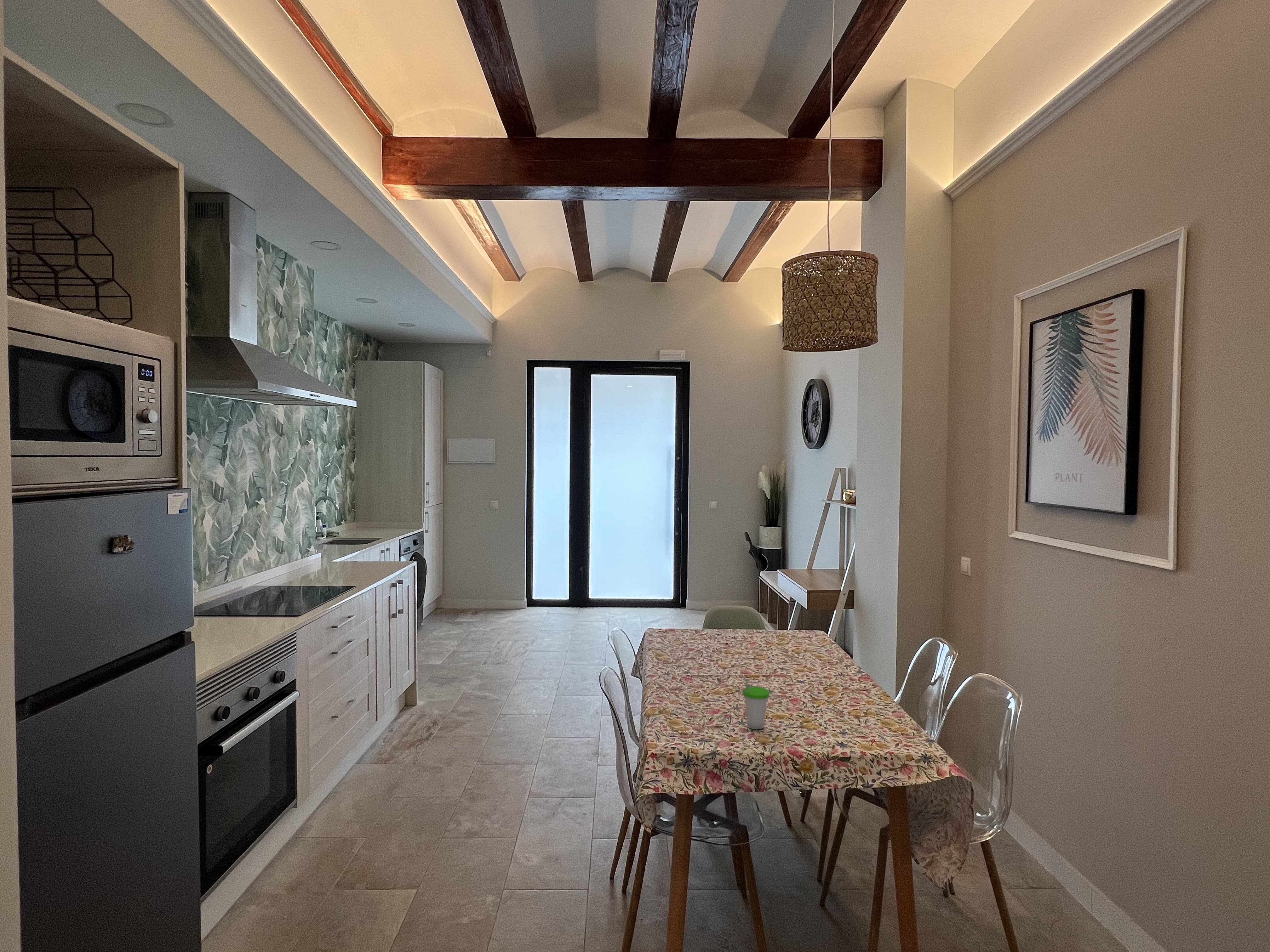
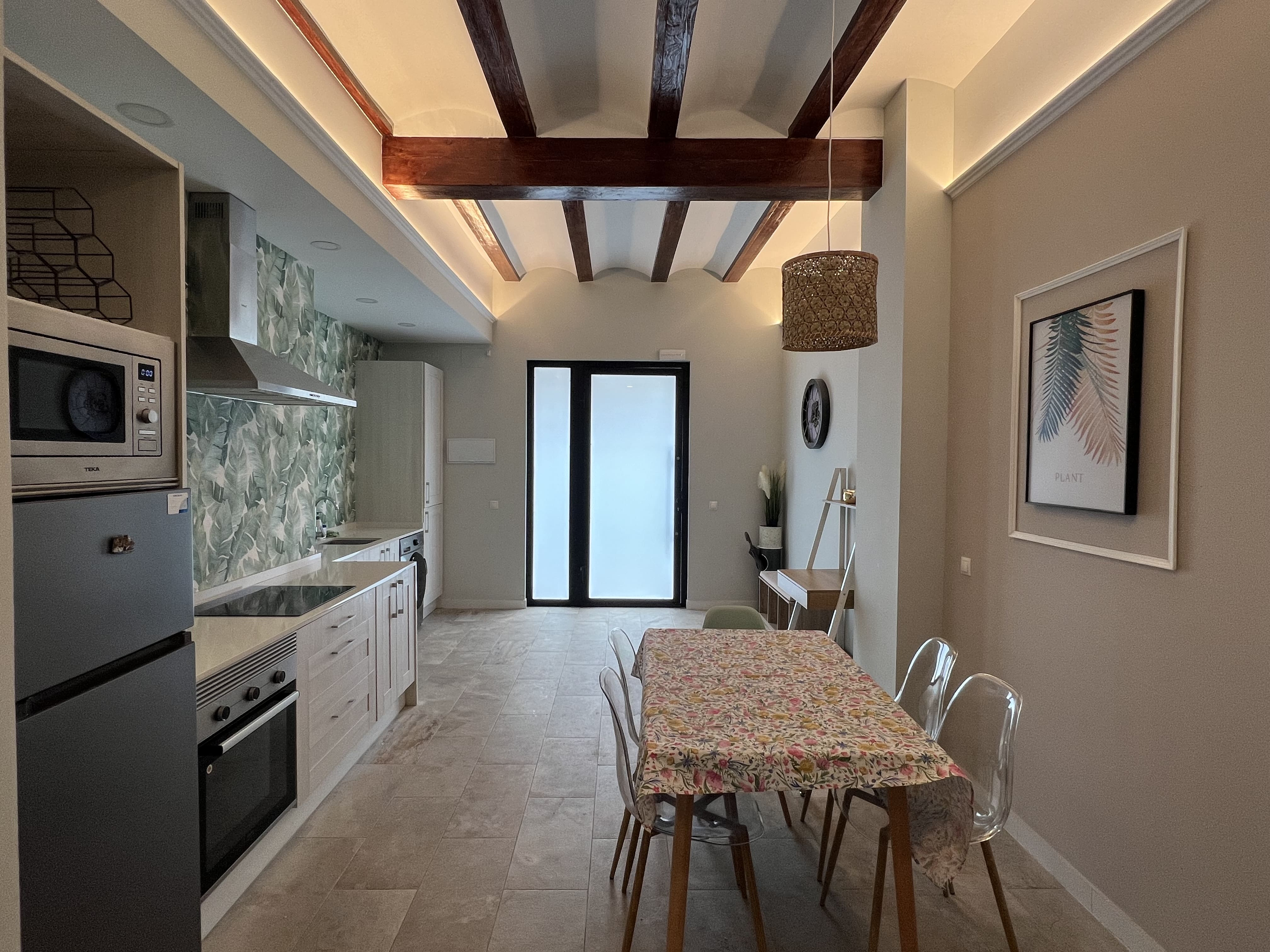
- cup [741,674,770,730]
